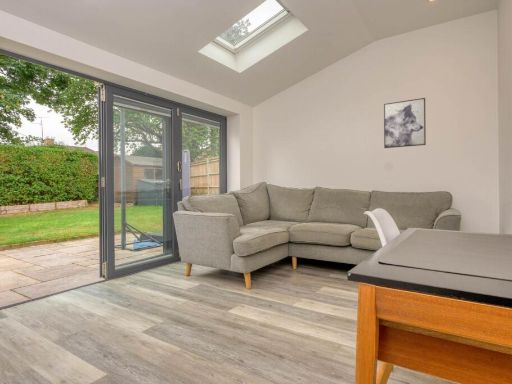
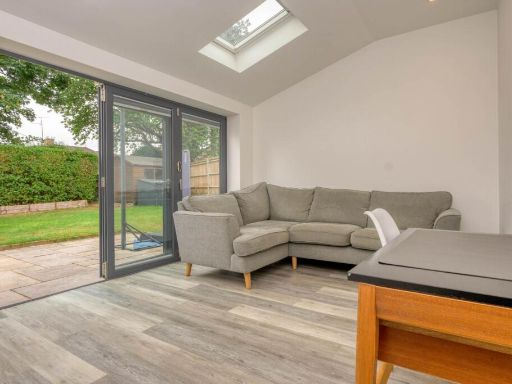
- wall art [383,97,427,149]
